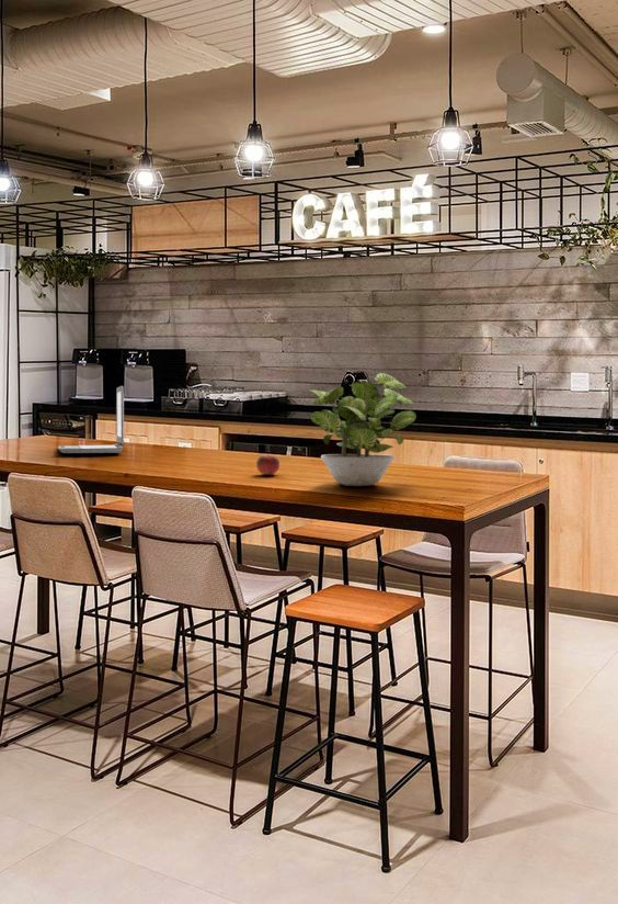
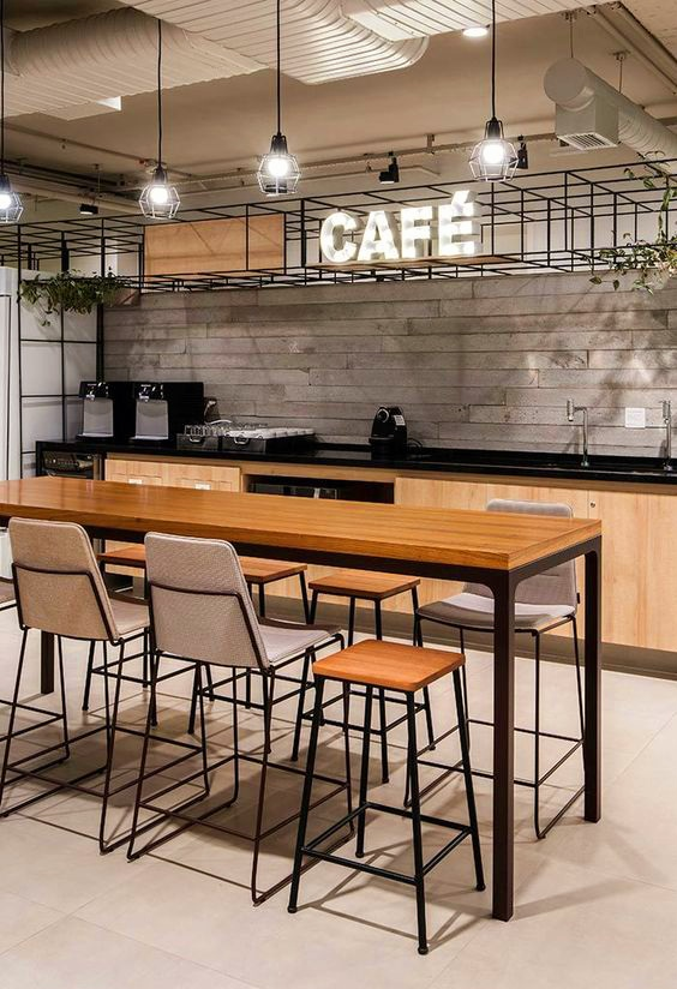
- potted plant [309,372,417,487]
- fruit [255,453,281,476]
- laptop [58,385,125,454]
